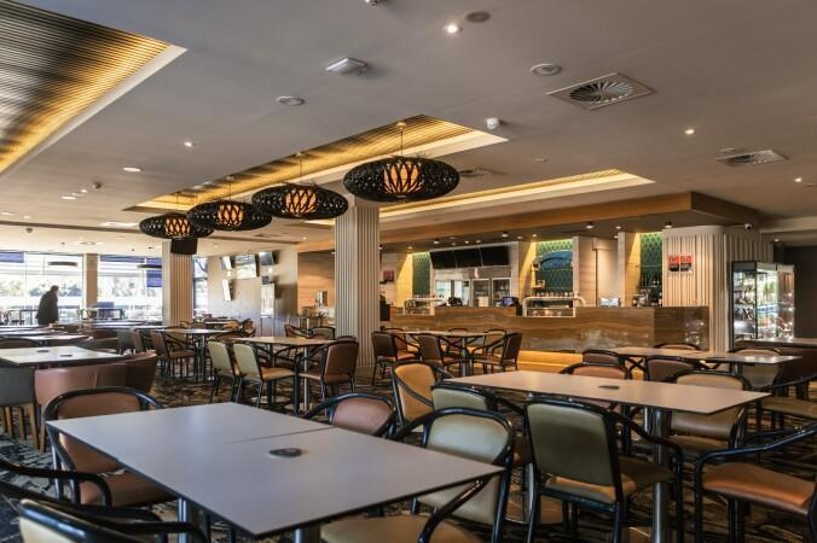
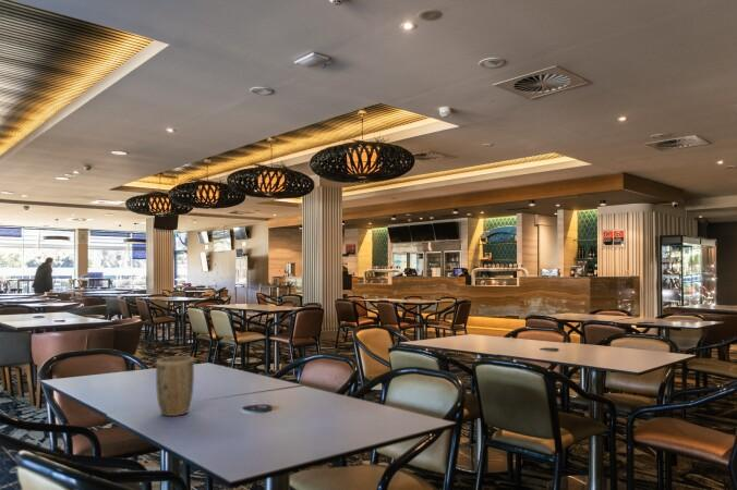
+ plant pot [155,355,195,417]
